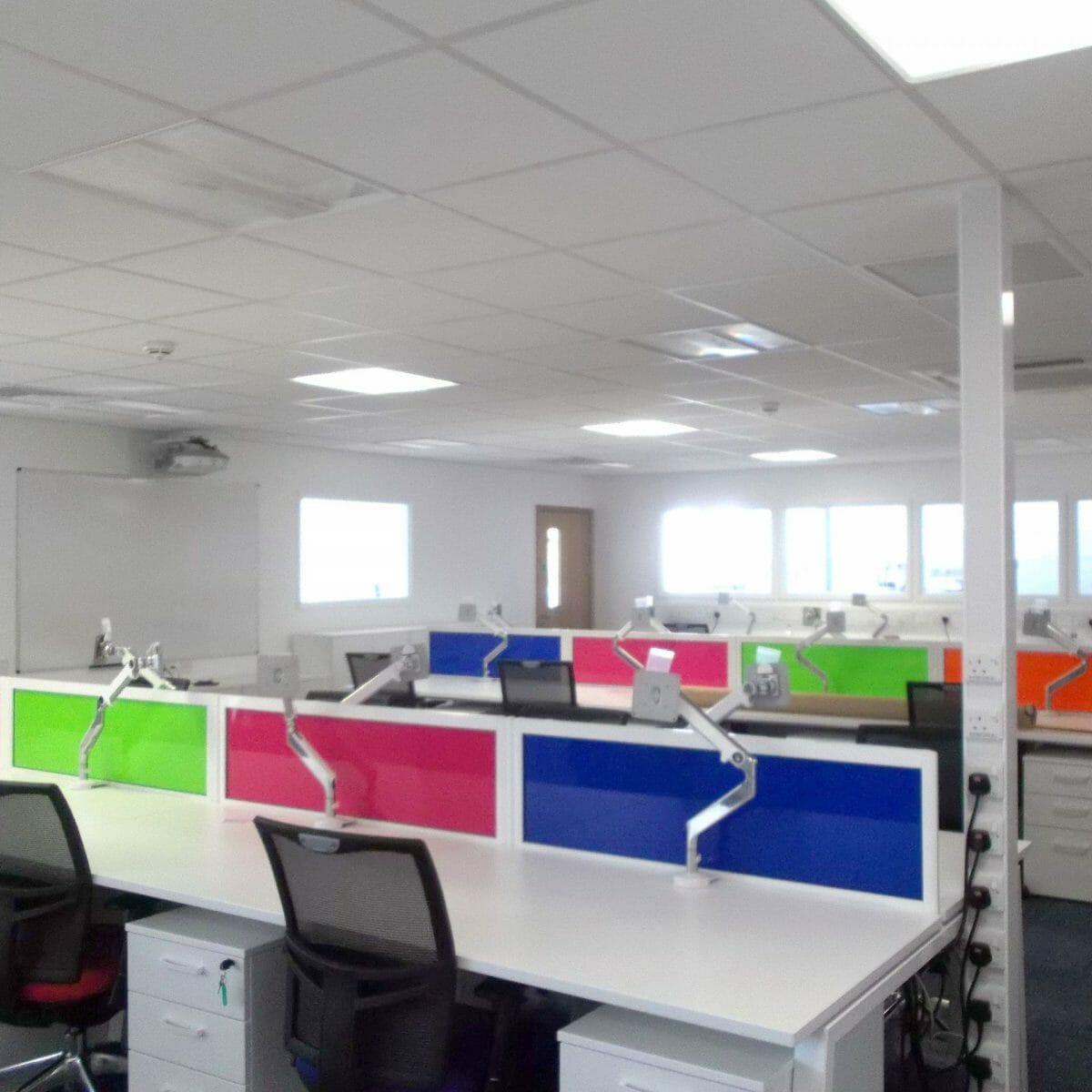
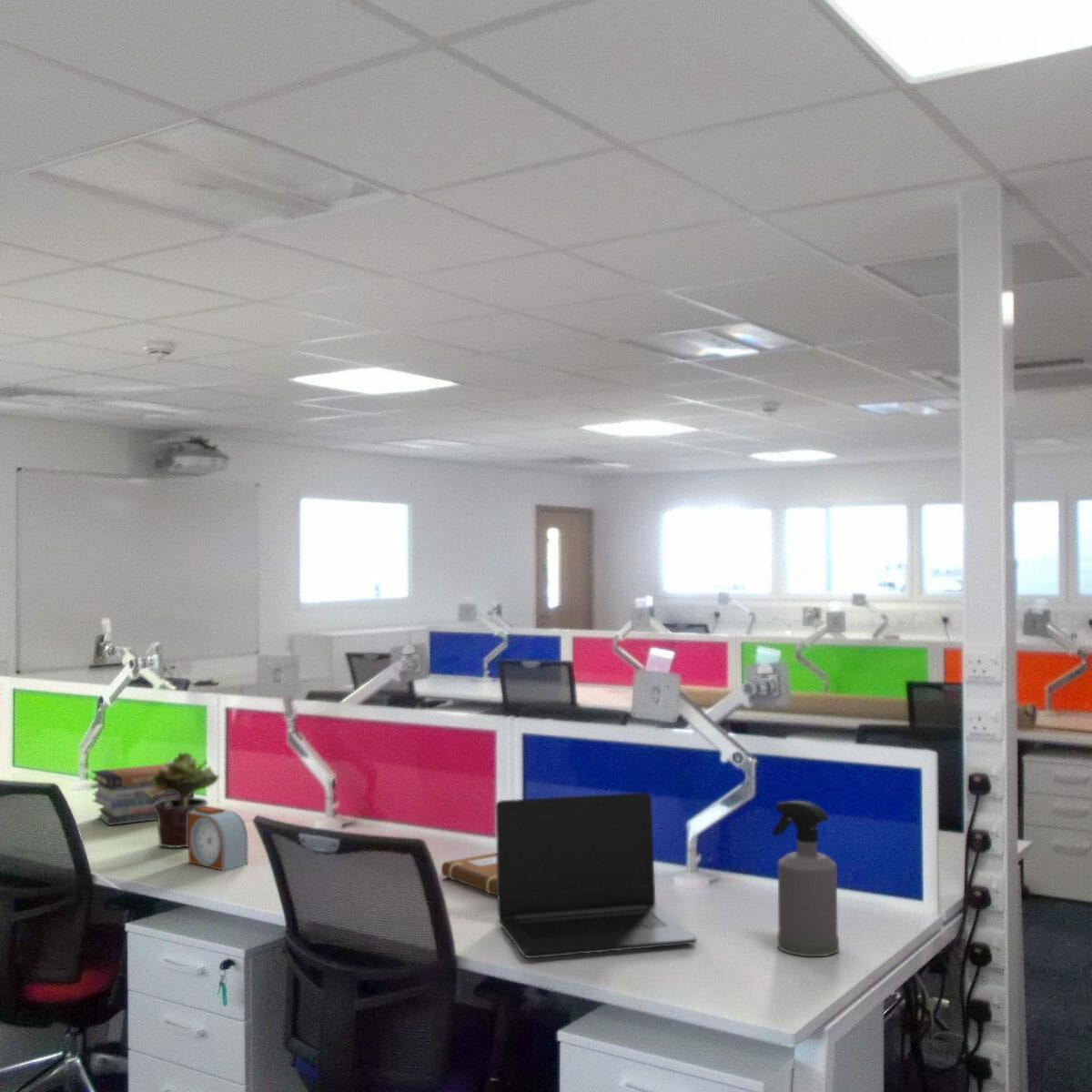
+ notebook [440,852,497,896]
+ book stack [91,763,195,826]
+ spray bottle [771,800,840,957]
+ alarm clock [187,805,248,872]
+ laptop [495,792,698,959]
+ potted plant [145,751,220,849]
